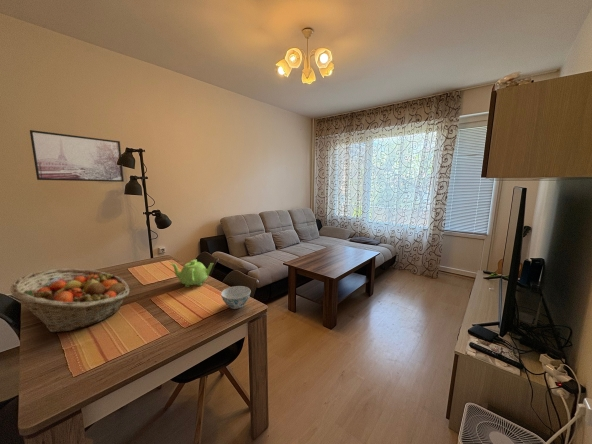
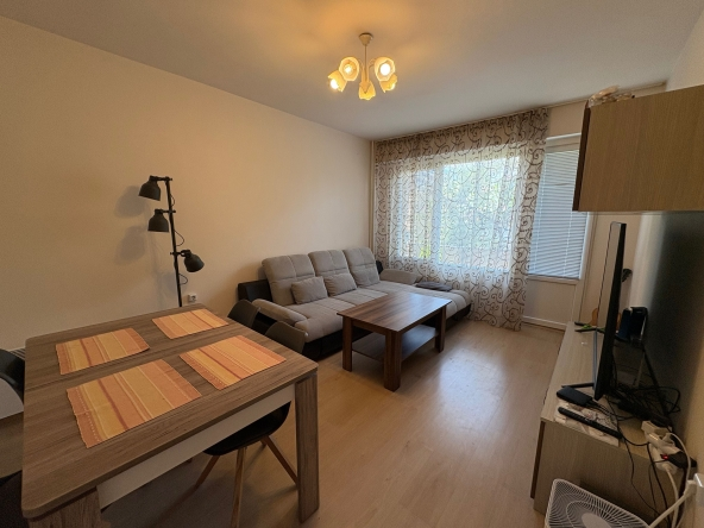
- fruit basket [9,268,131,333]
- teapot [169,259,214,288]
- chinaware [220,285,252,310]
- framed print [29,129,125,183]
